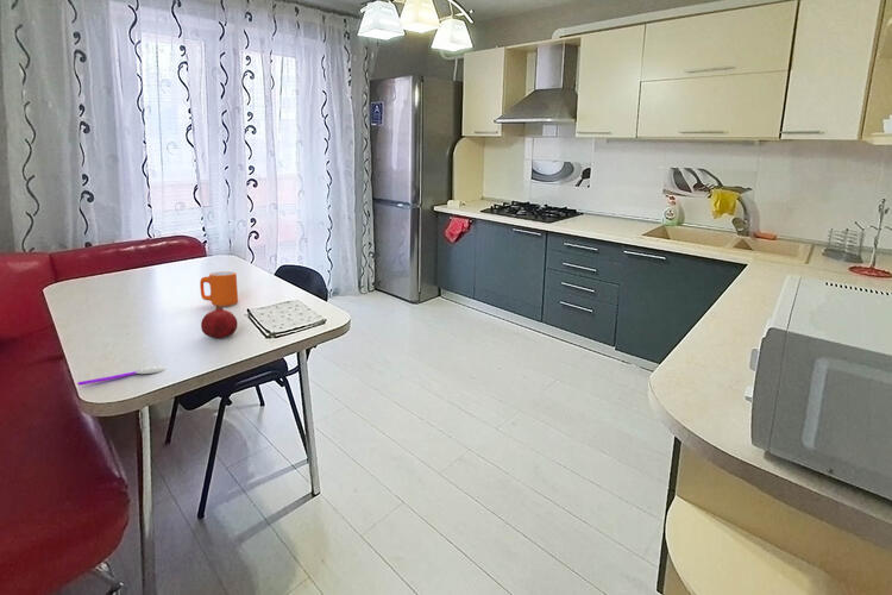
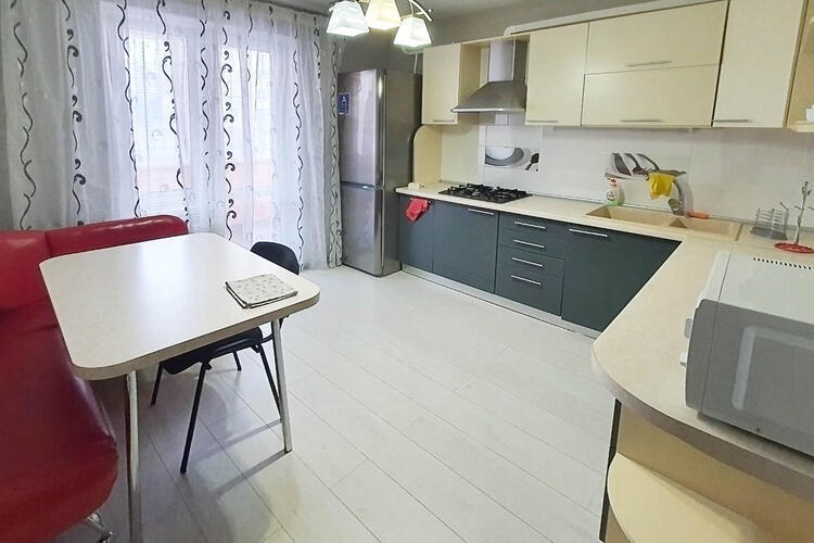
- fruit [200,306,239,339]
- spoon [76,365,168,387]
- mug [199,270,239,307]
